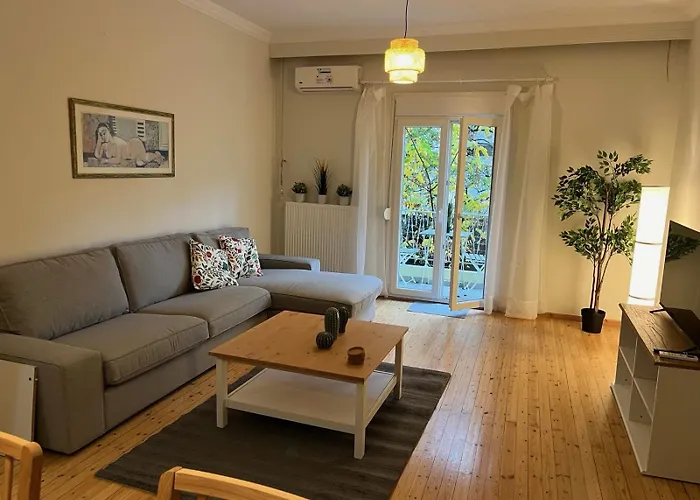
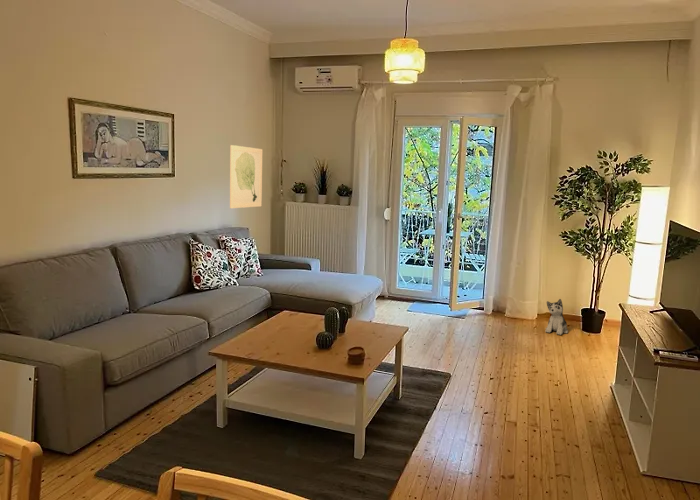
+ plush toy [544,298,569,336]
+ wall art [229,144,263,209]
